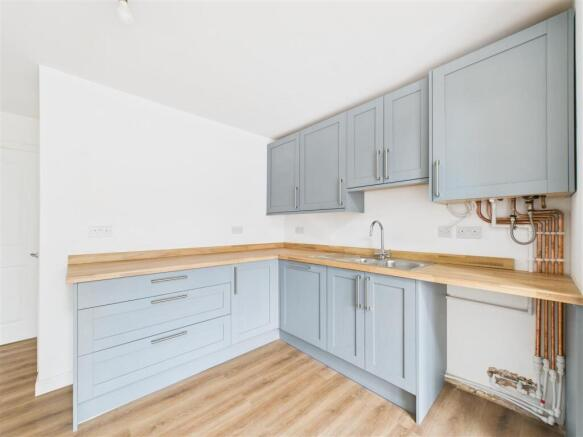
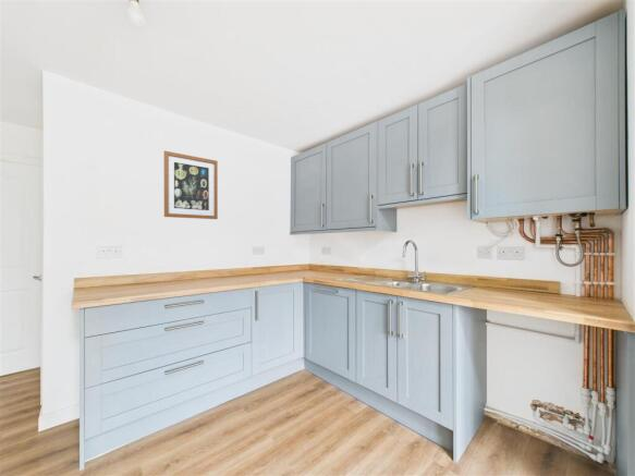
+ wall art [163,150,219,220]
